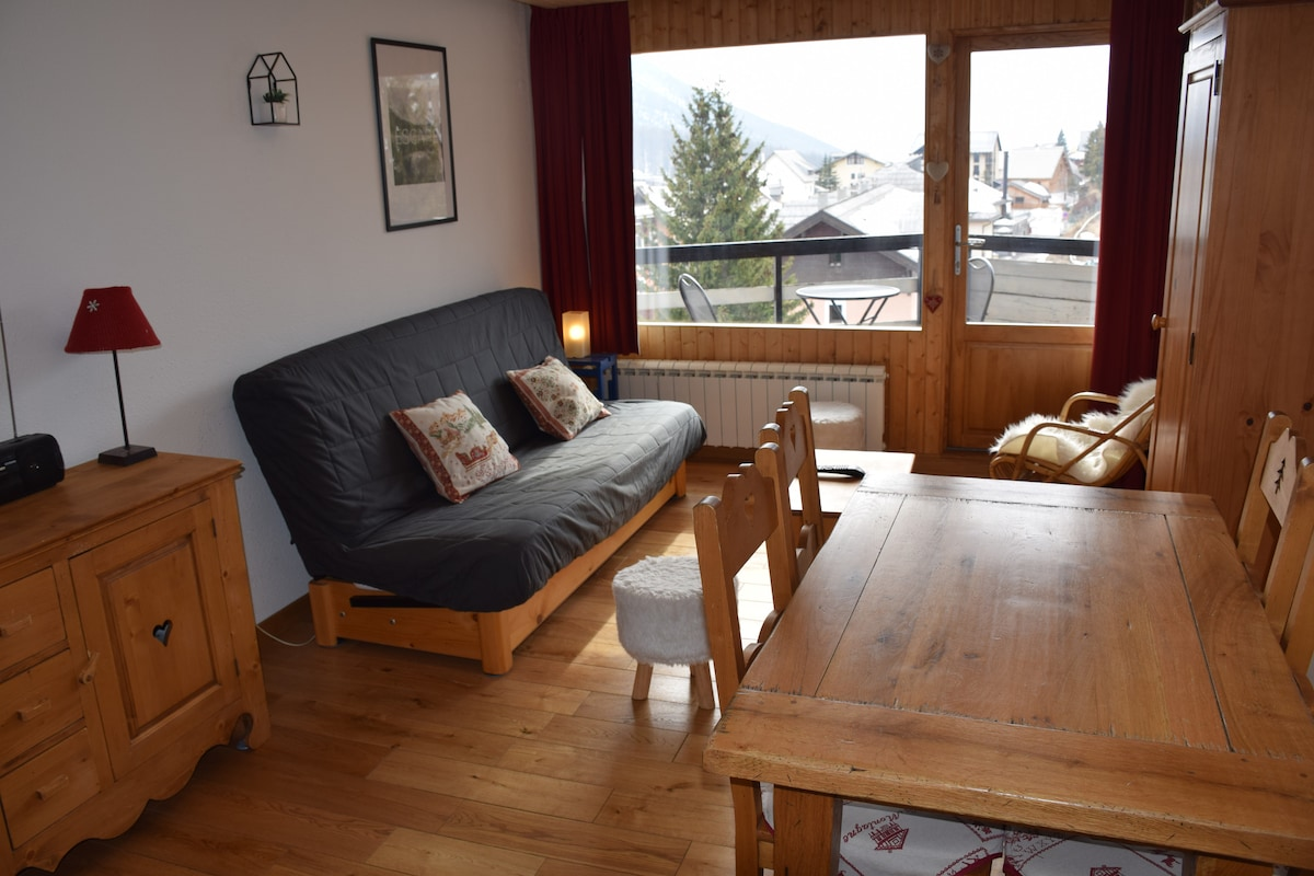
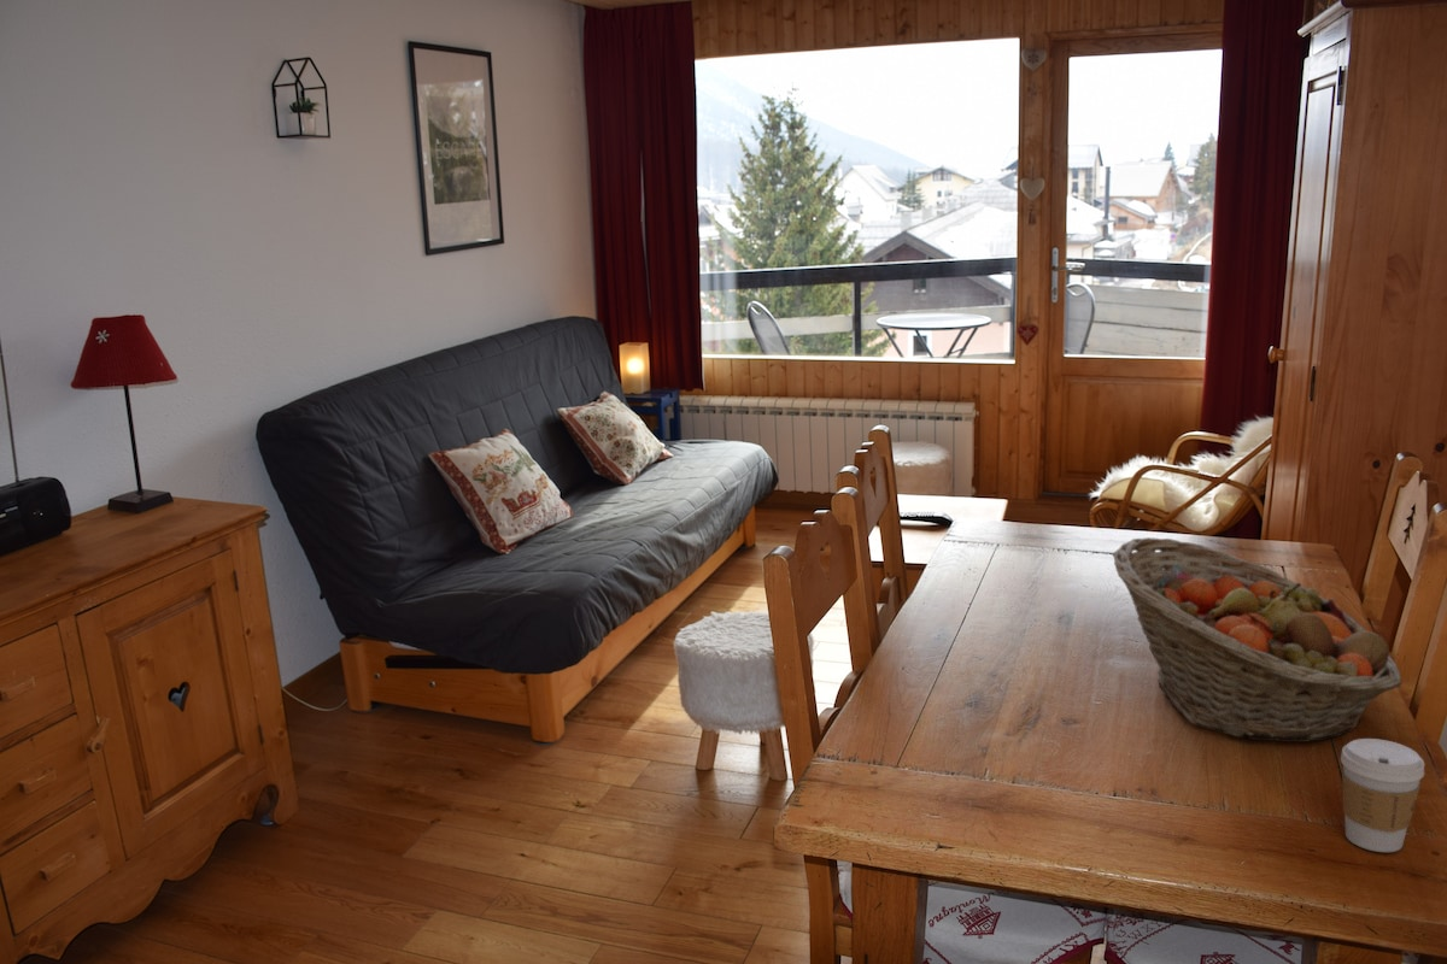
+ coffee cup [1340,737,1425,853]
+ fruit basket [1111,536,1404,743]
